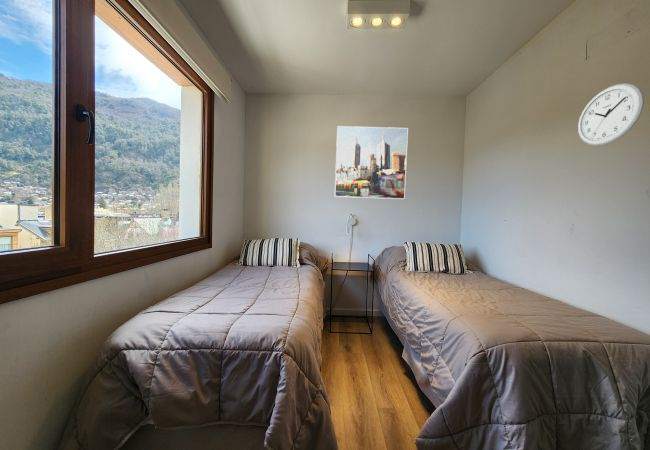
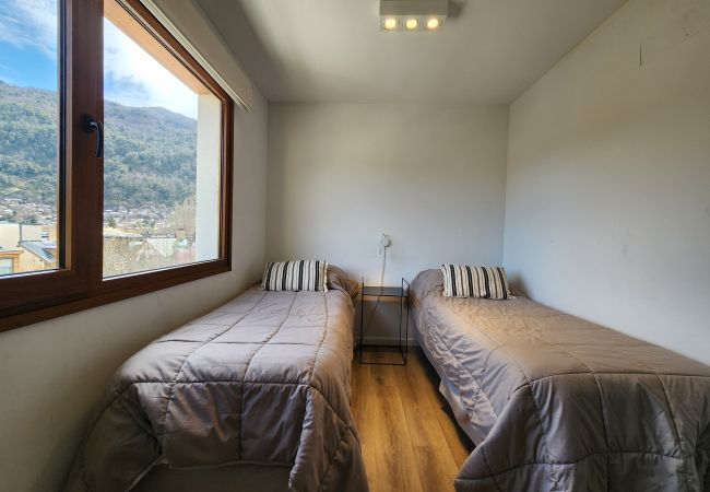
- wall clock [577,82,645,147]
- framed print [334,125,409,200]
